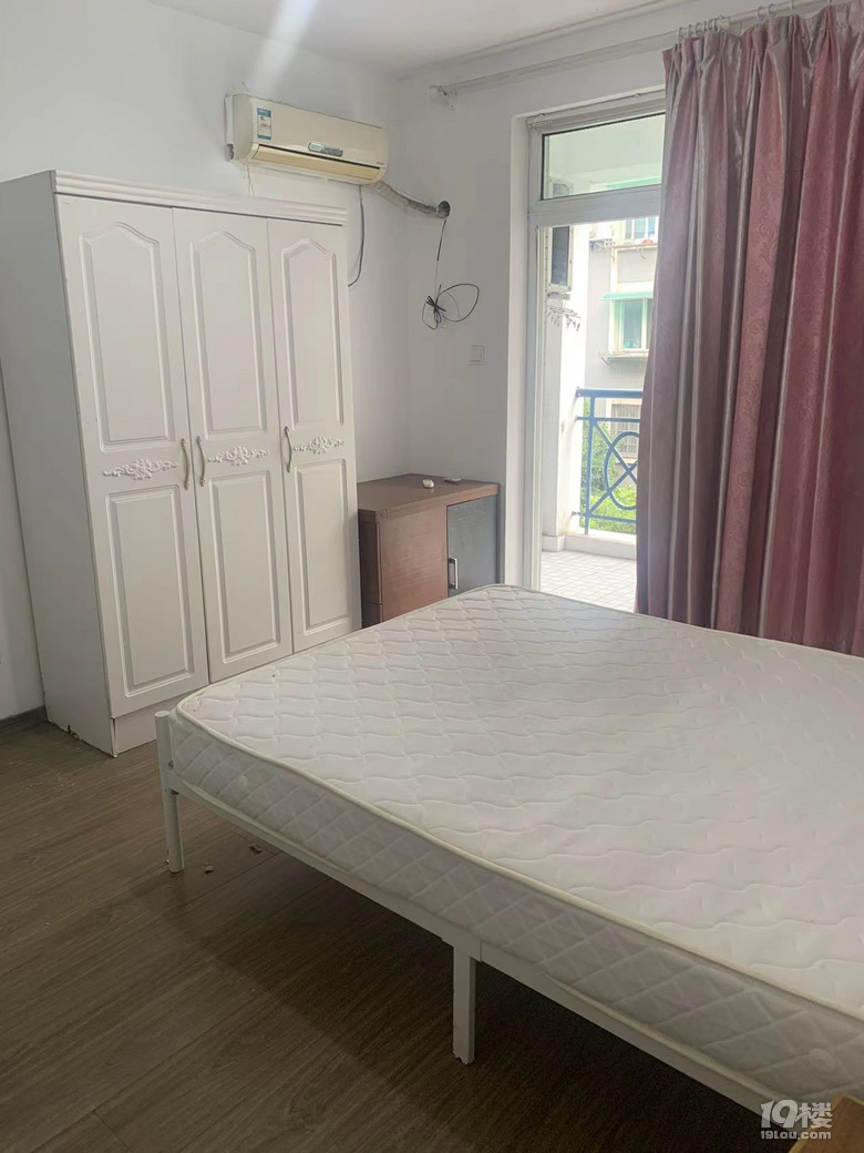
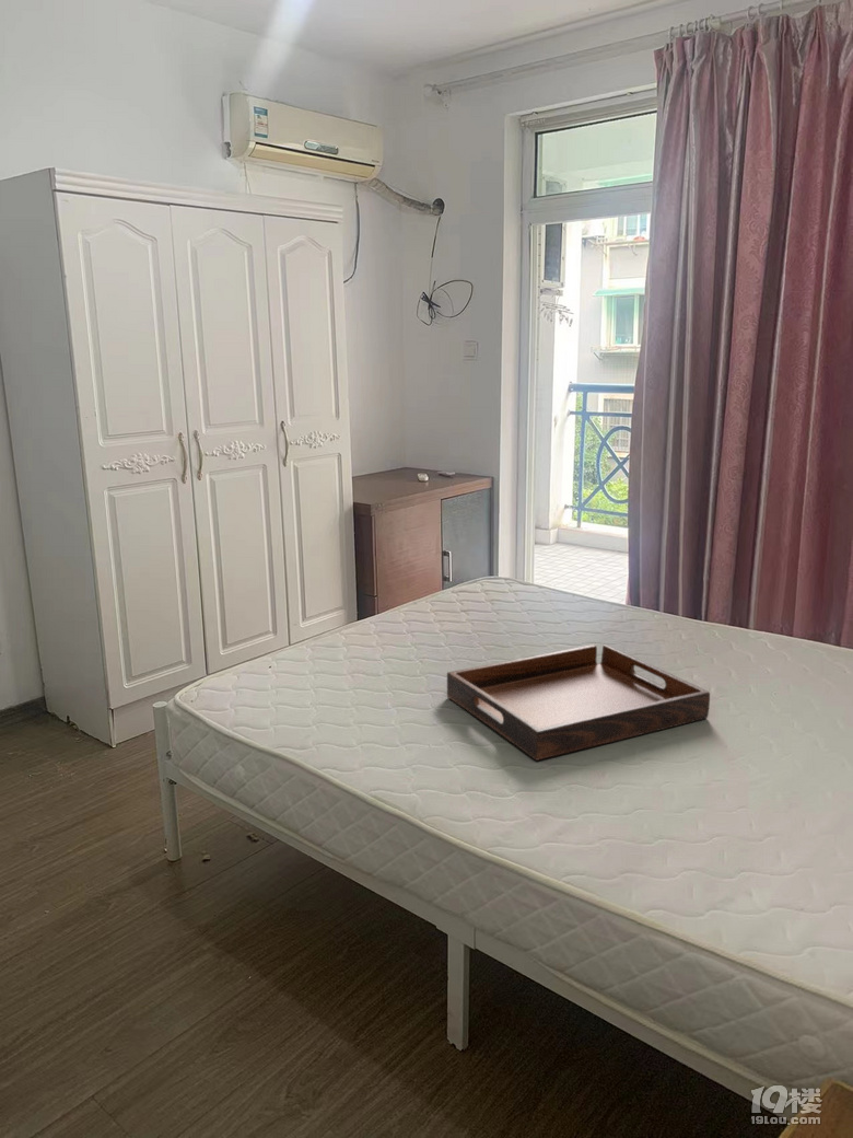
+ serving tray [446,643,711,762]
